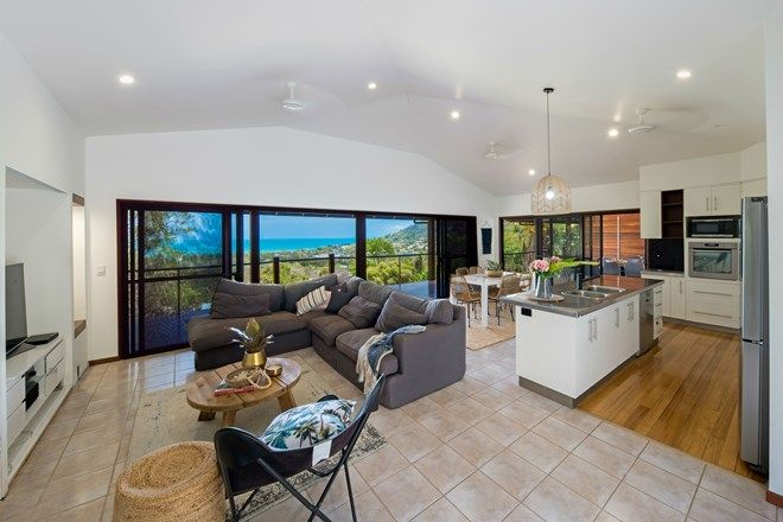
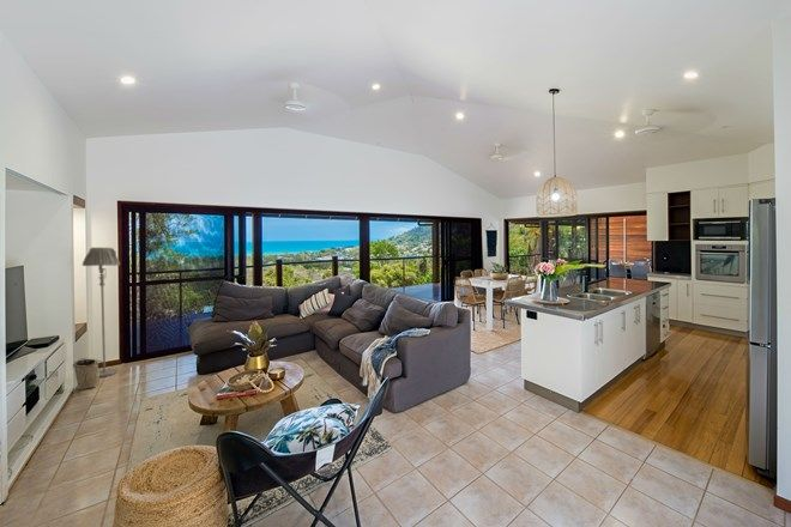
+ floor lamp [81,247,121,378]
+ basket [72,357,104,390]
